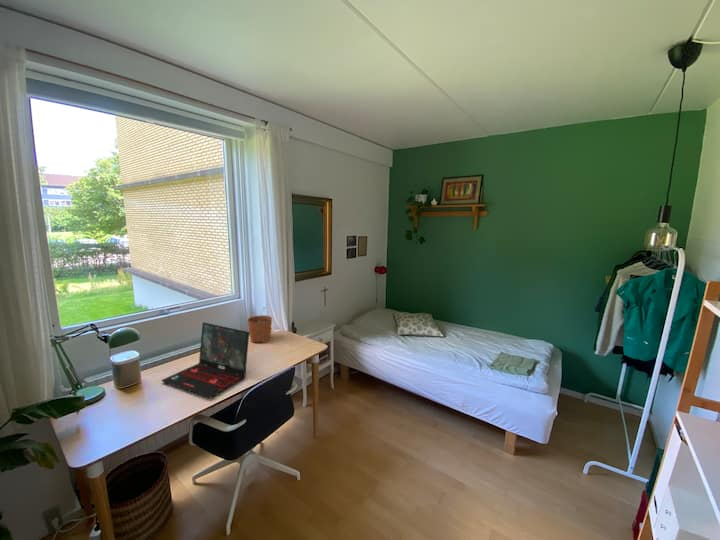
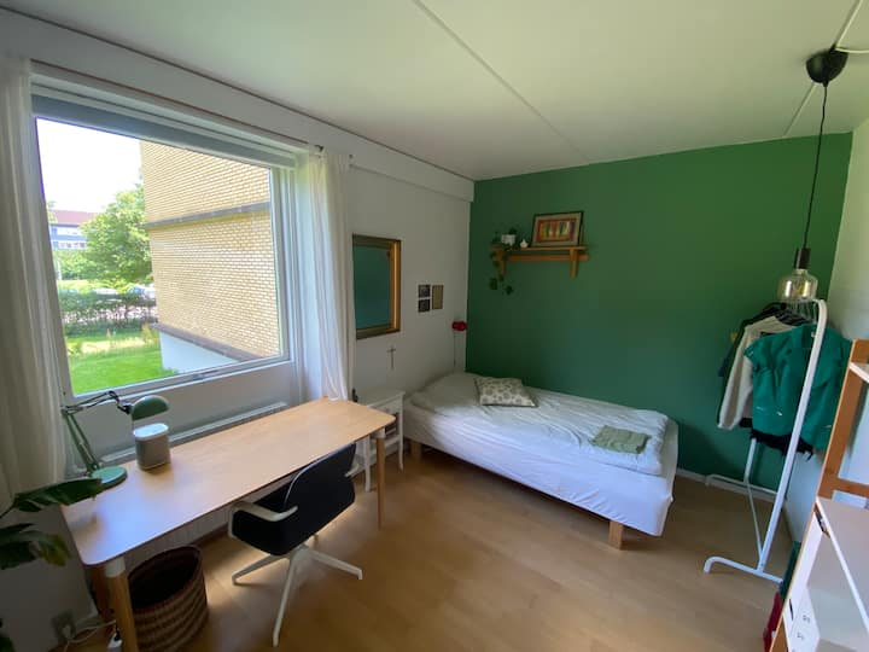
- laptop [160,321,250,399]
- plant pot [246,306,273,344]
